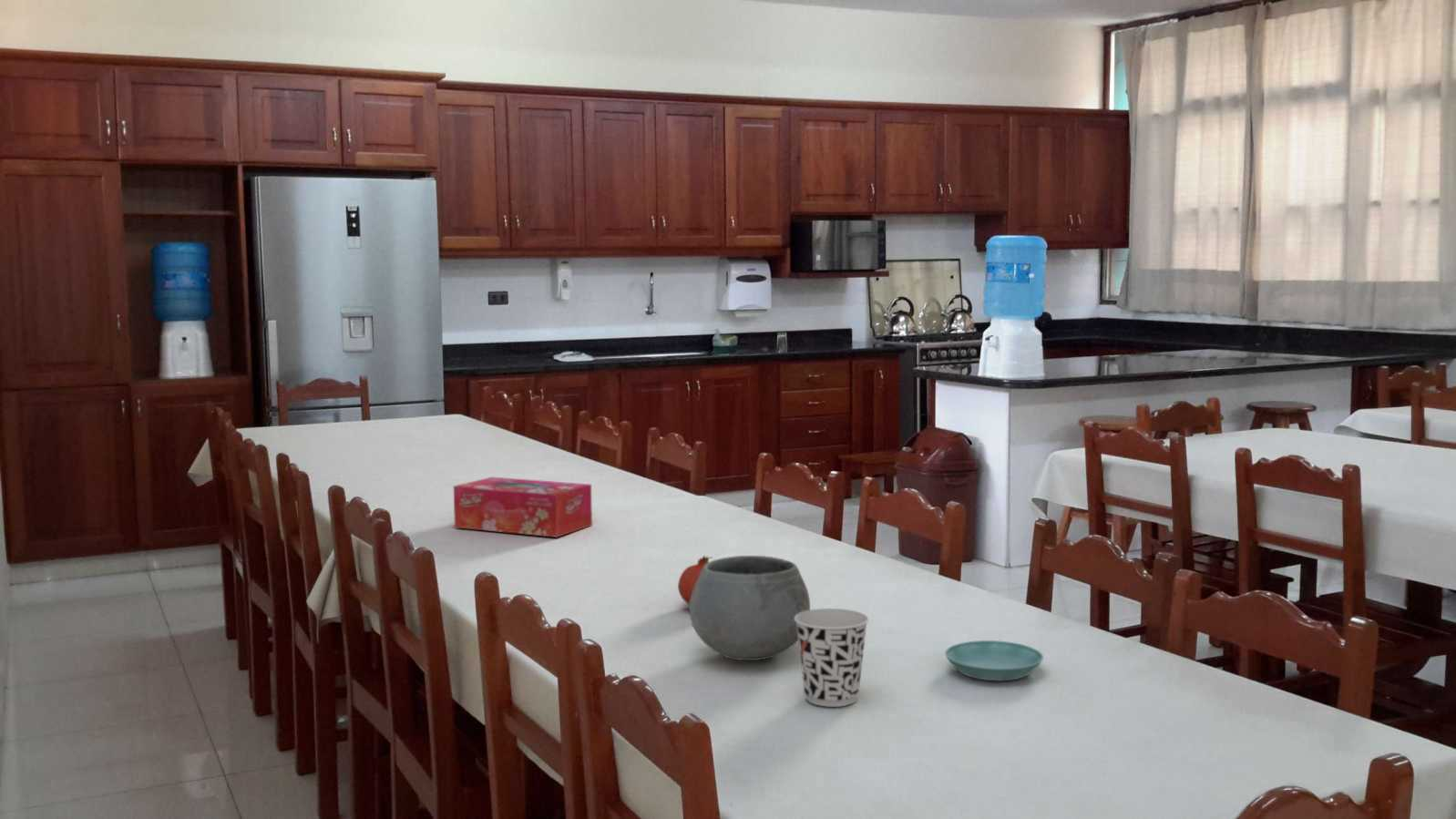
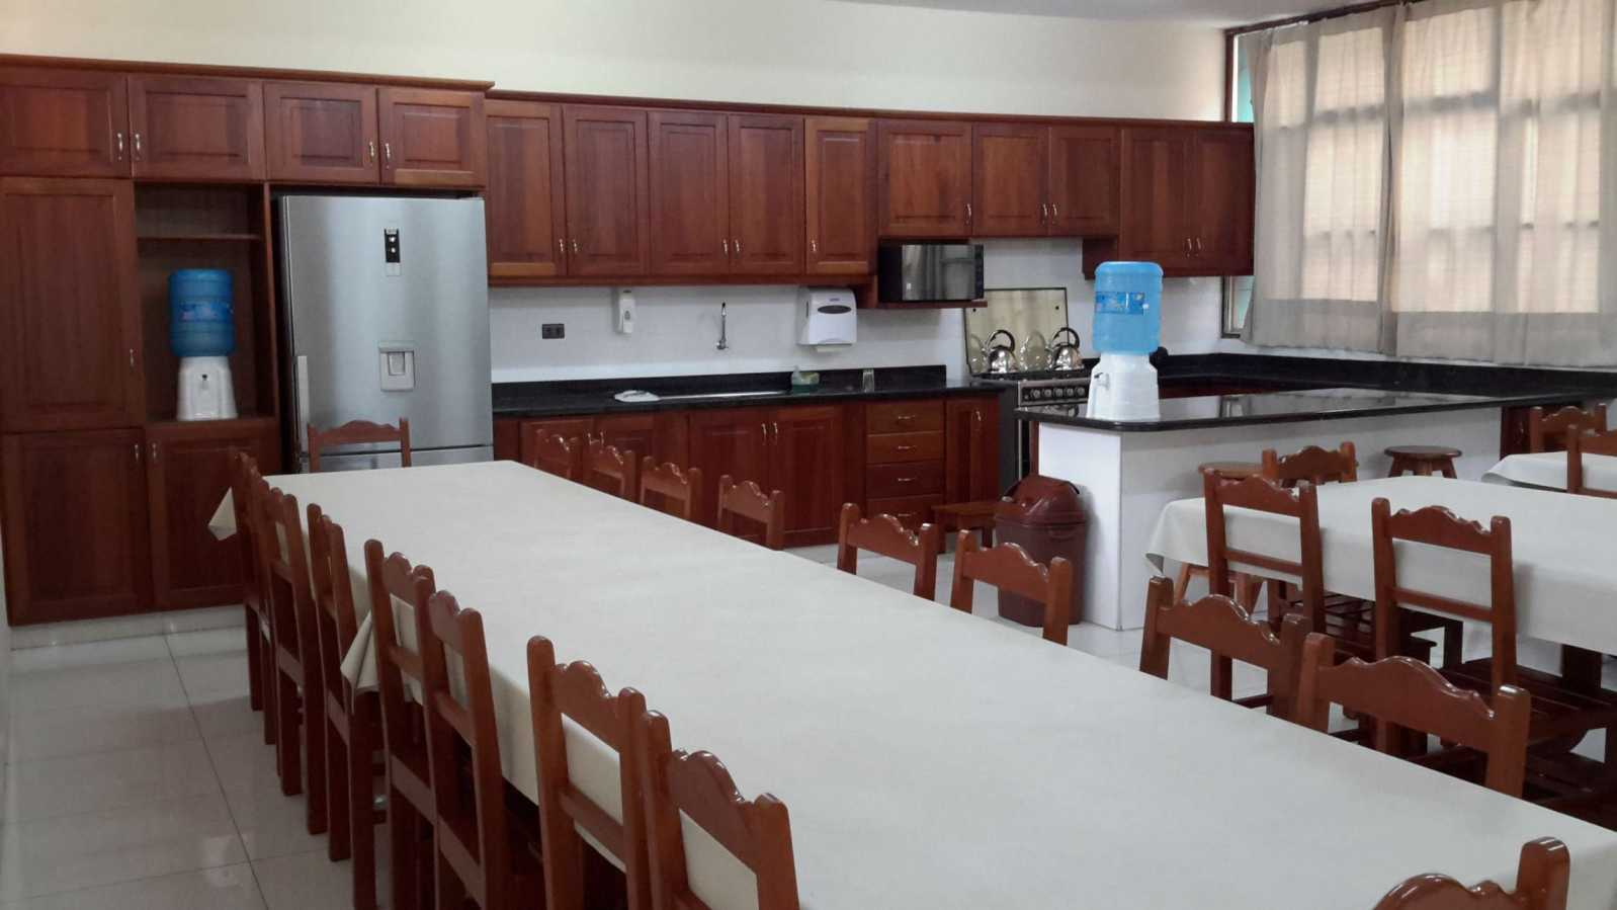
- bowl [689,555,811,661]
- cup [795,608,869,708]
- saucer [944,640,1044,681]
- fruit [677,555,713,606]
- tissue box [453,476,593,538]
